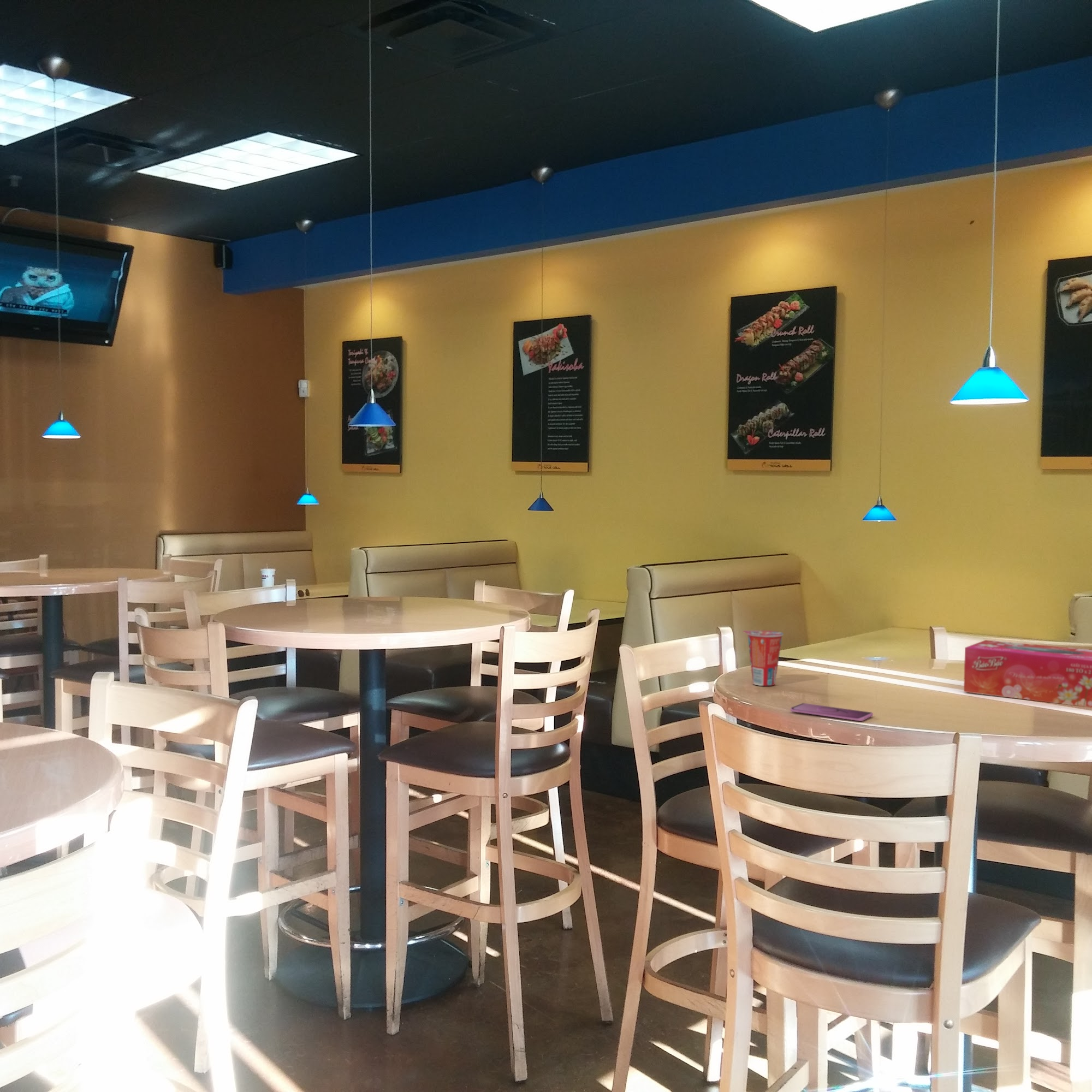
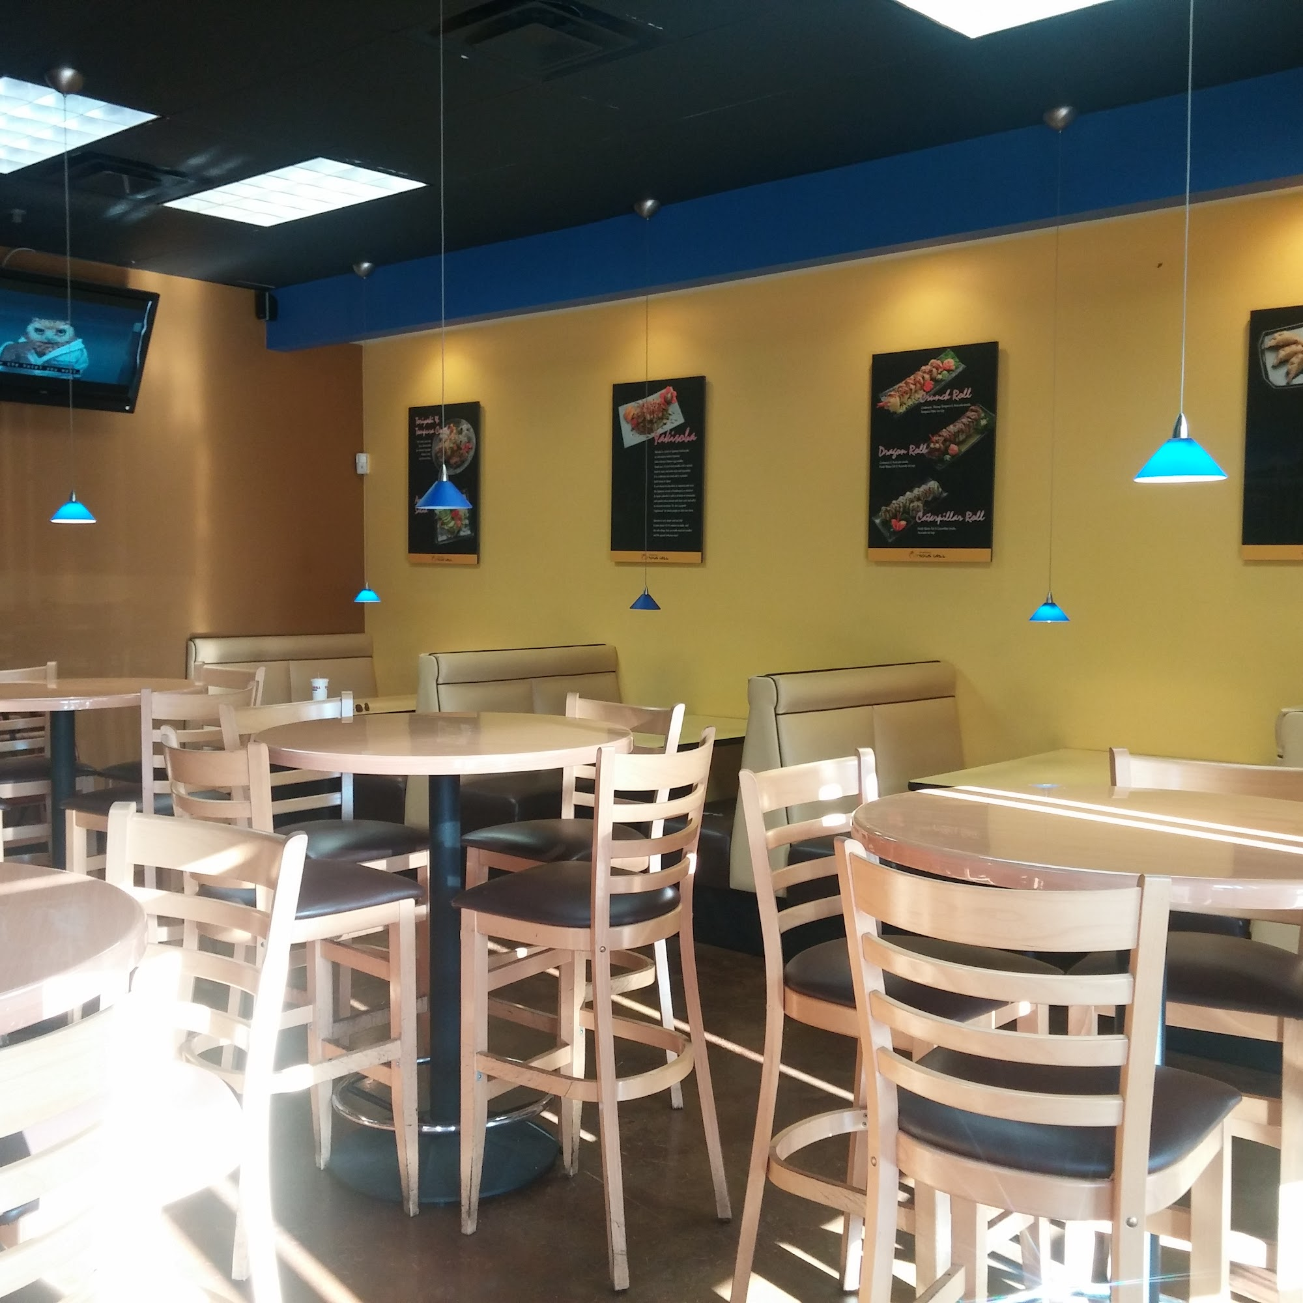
- smartphone [790,703,874,722]
- tissue box [963,639,1092,708]
- cup [742,630,784,686]
